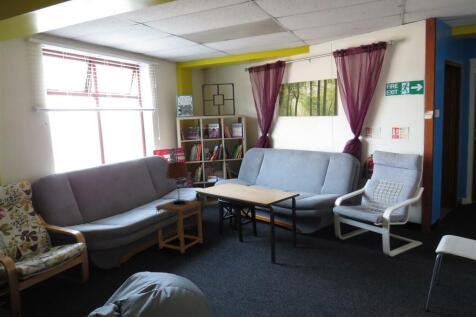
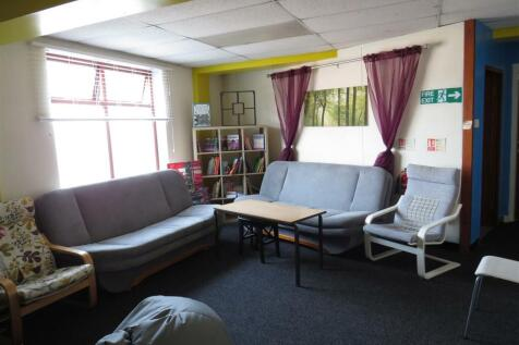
- side table [154,198,203,254]
- table lamp [165,158,190,206]
